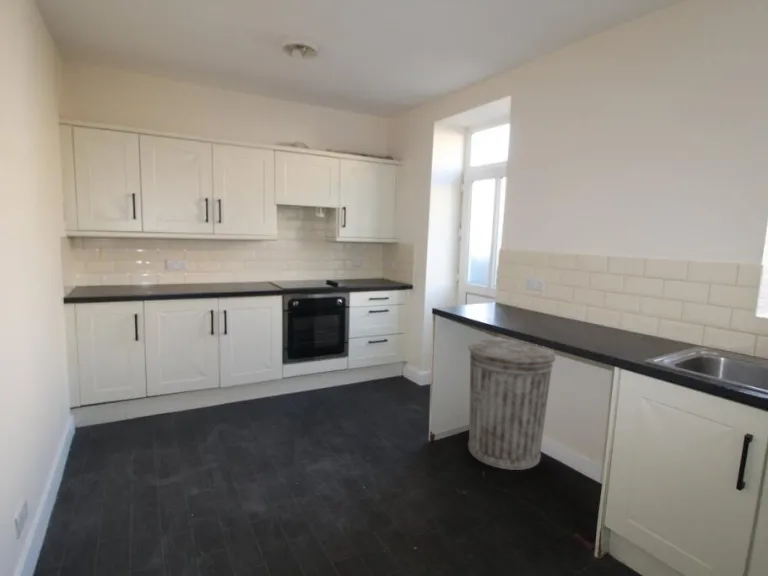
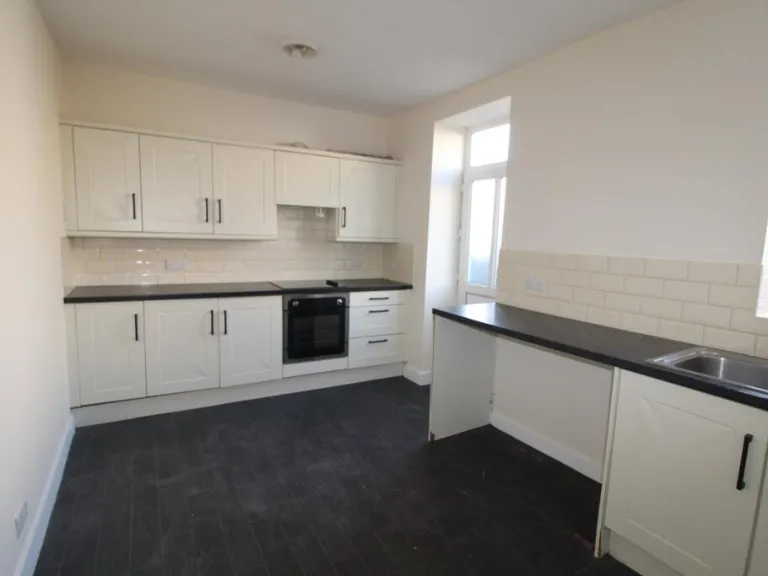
- trash can [467,339,556,471]
